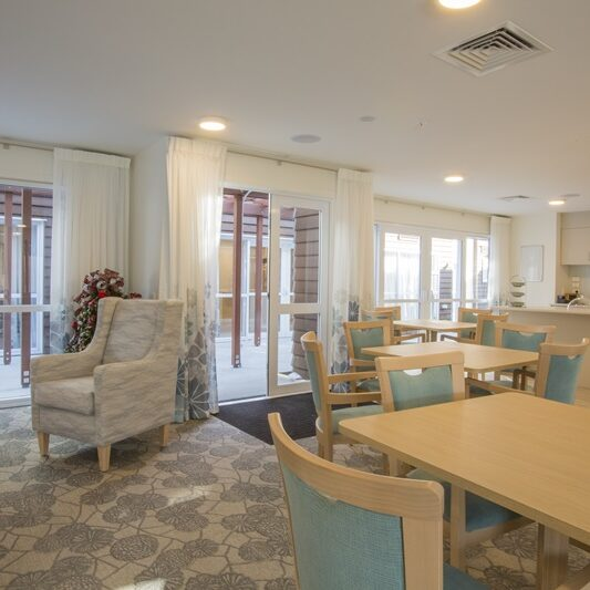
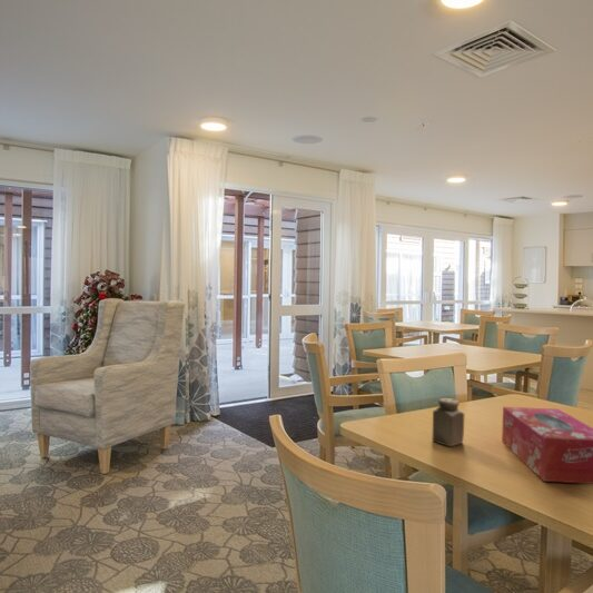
+ salt shaker [432,397,465,447]
+ tissue box [501,406,593,485]
